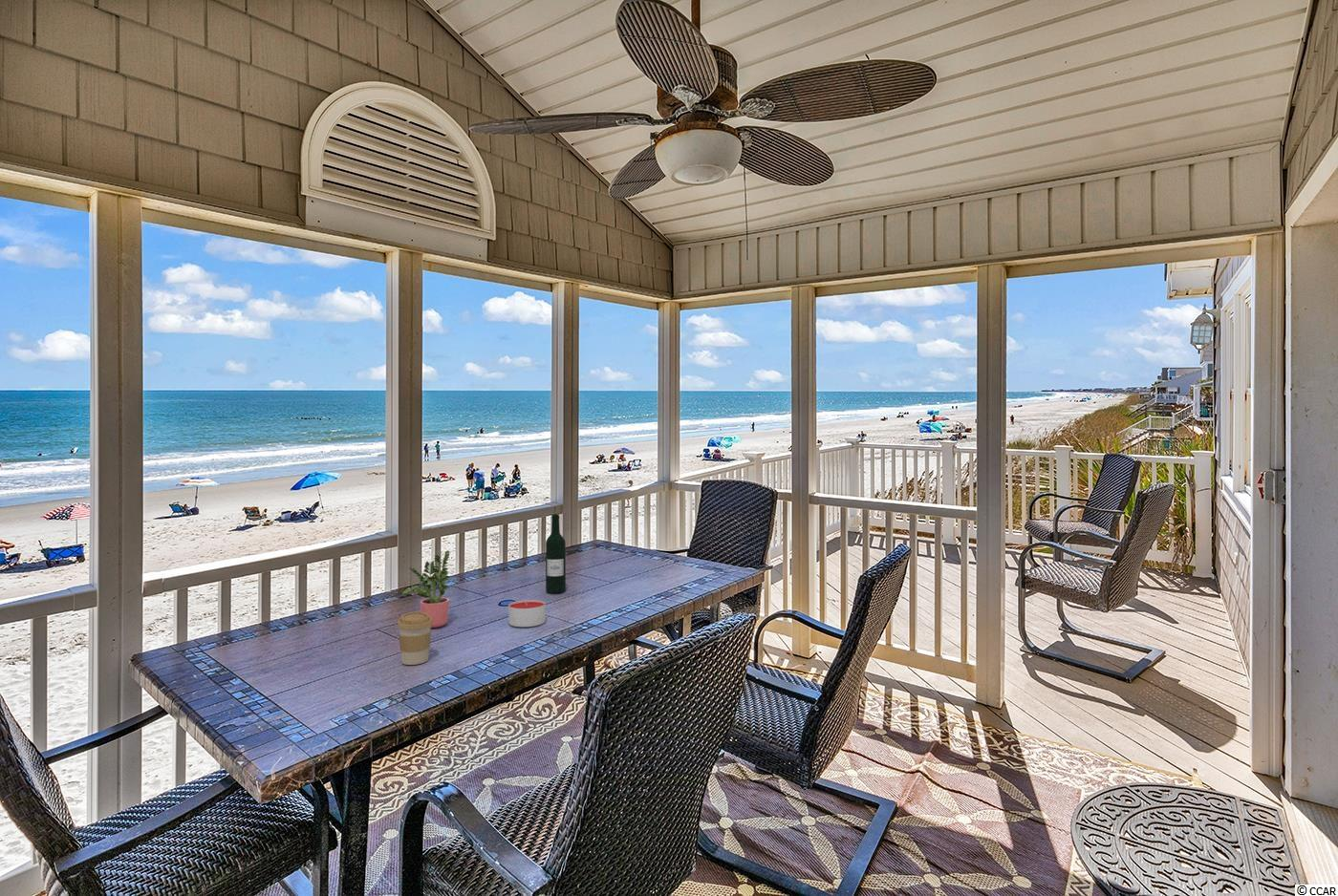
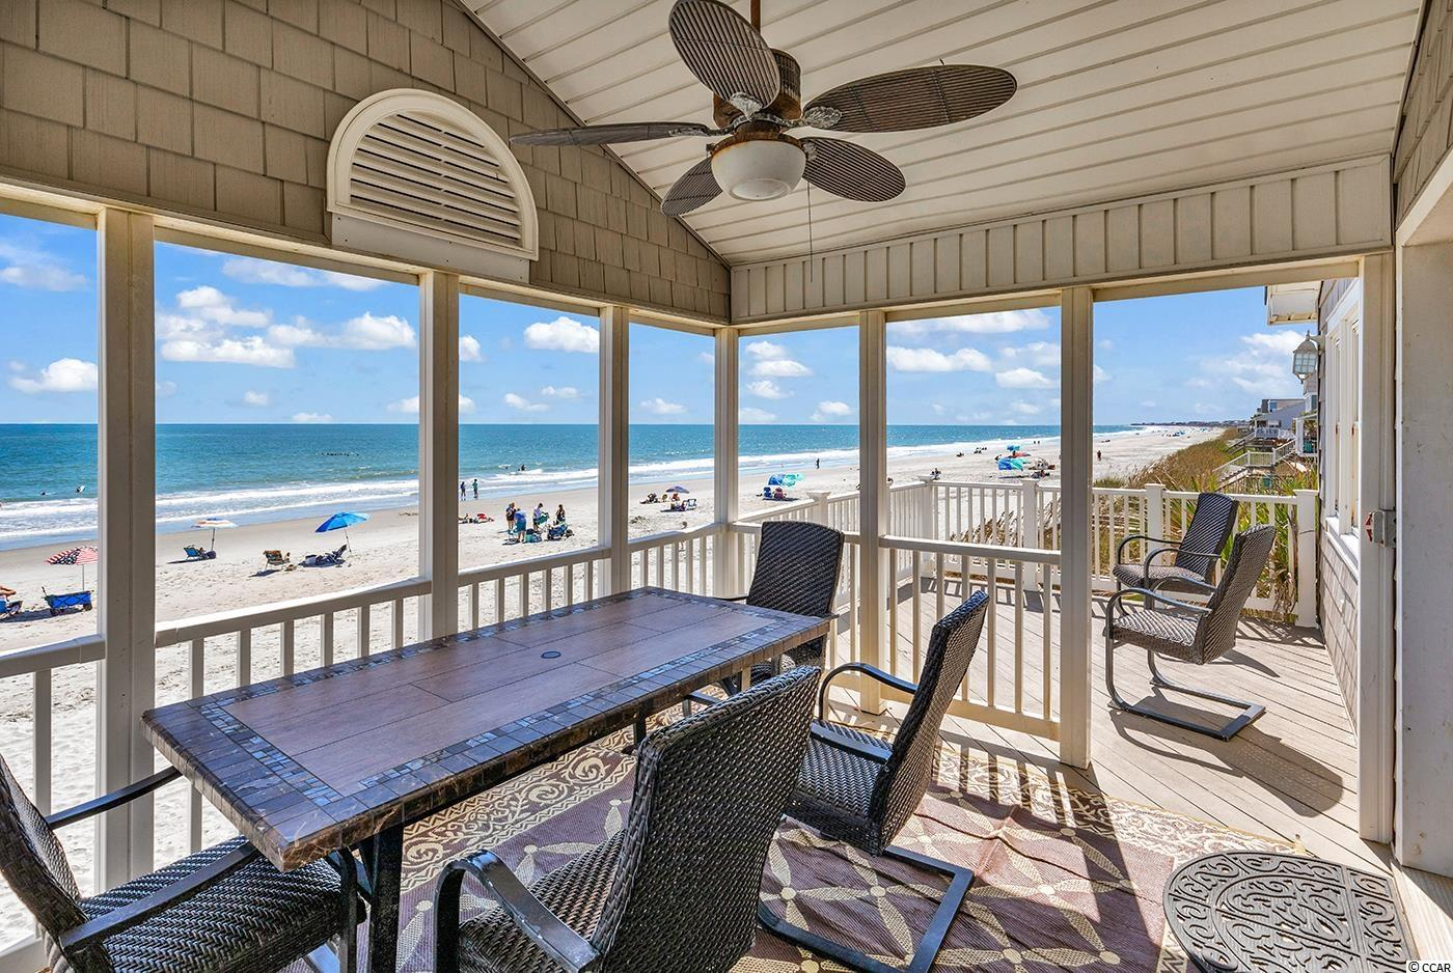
- wine bottle [545,513,567,594]
- candle [507,599,547,628]
- coffee cup [397,611,433,666]
- potted plant [400,549,450,629]
